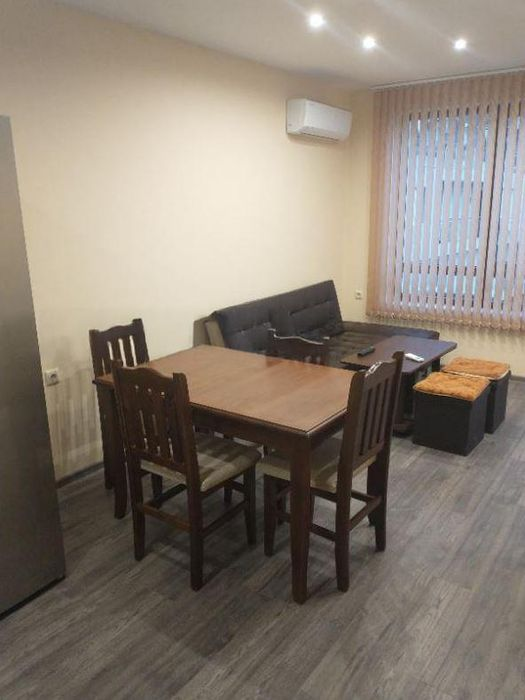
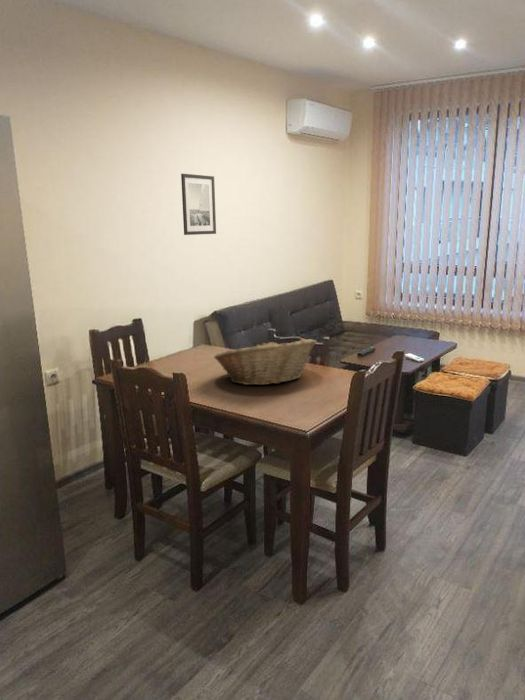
+ fruit basket [213,338,317,386]
+ wall art [180,173,217,236]
